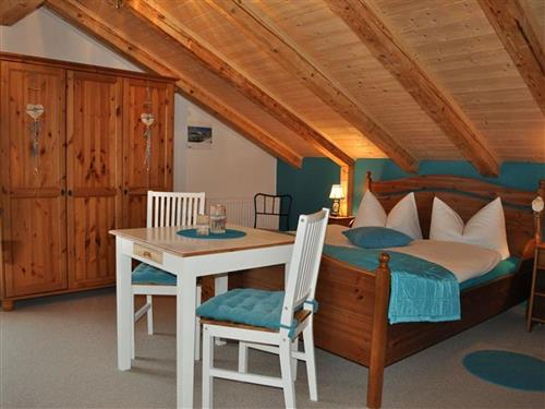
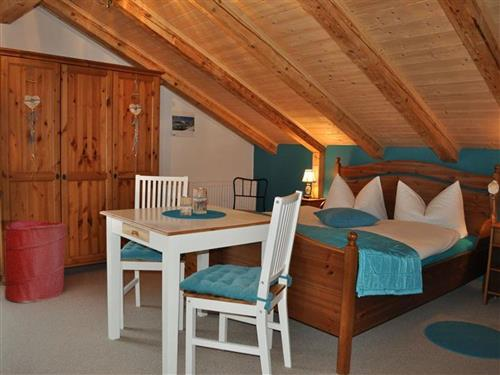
+ laundry hamper [4,219,67,304]
